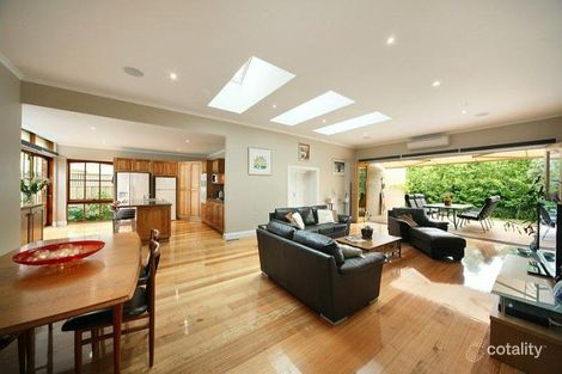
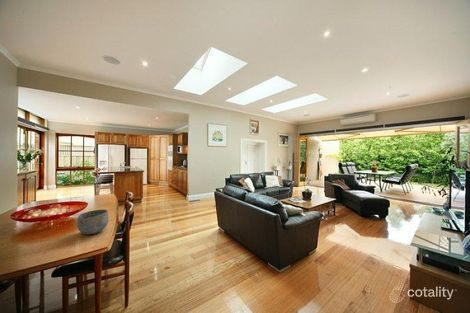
+ bowl [76,209,109,235]
